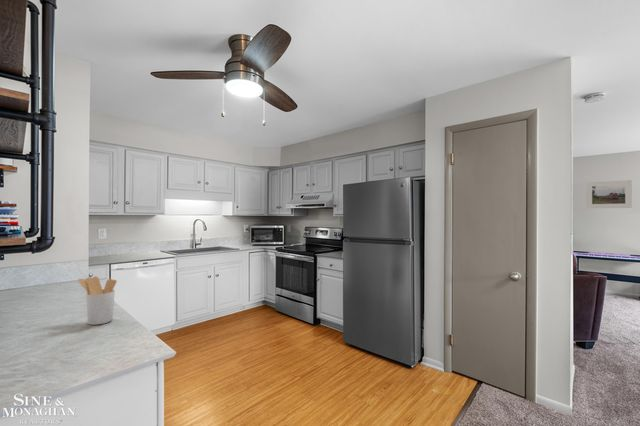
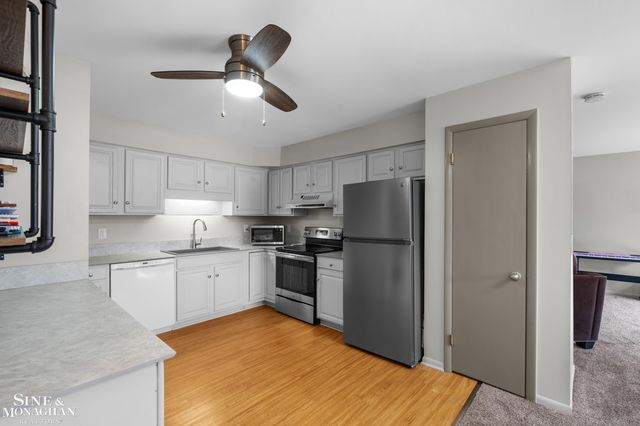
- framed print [585,179,633,209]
- utensil holder [77,276,118,326]
